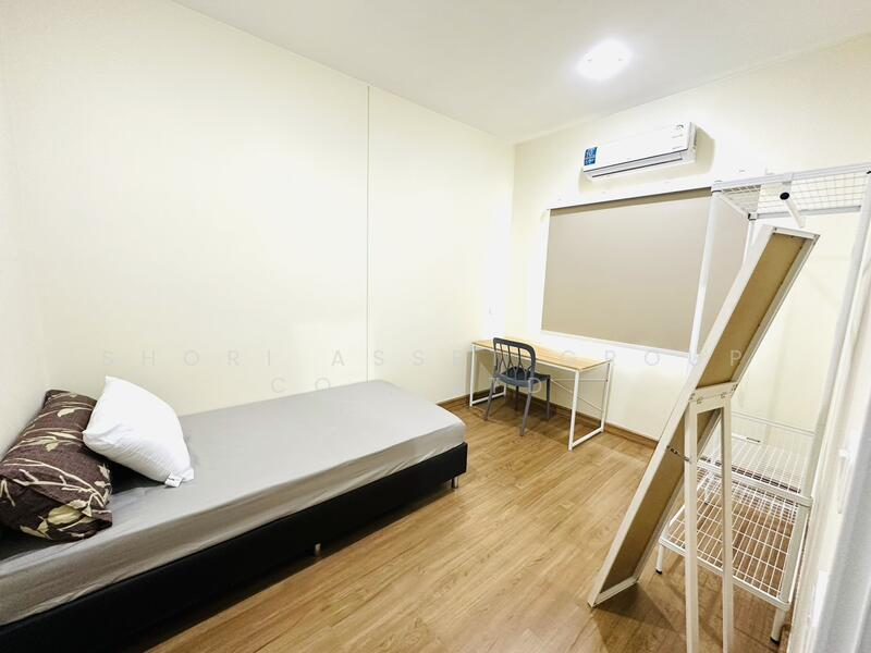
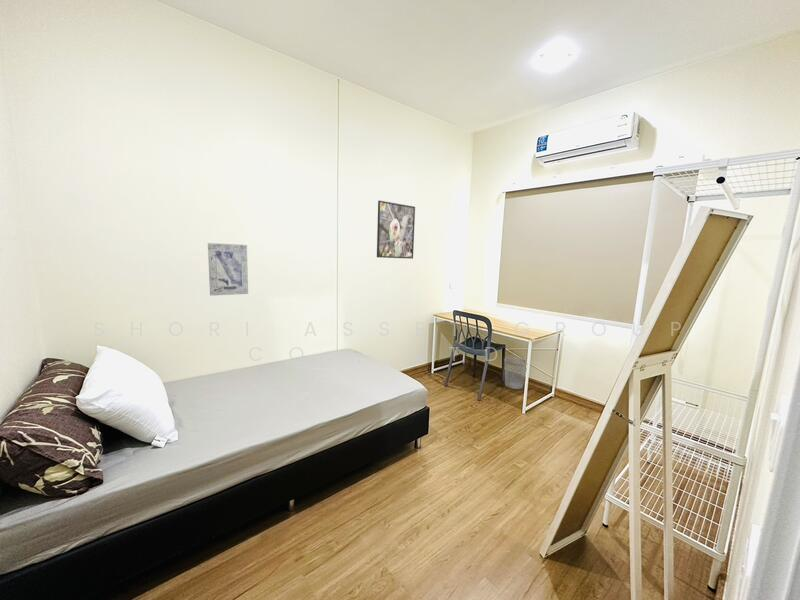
+ wastebasket [504,356,527,390]
+ wall art [207,242,249,297]
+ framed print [376,200,416,260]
